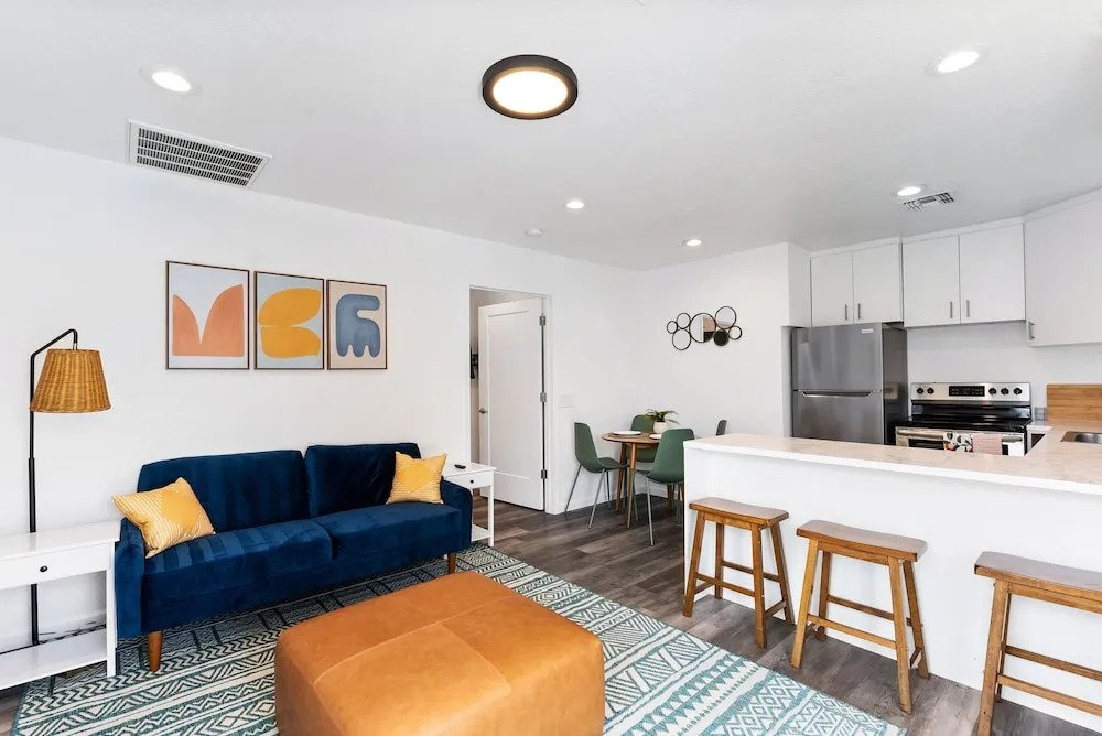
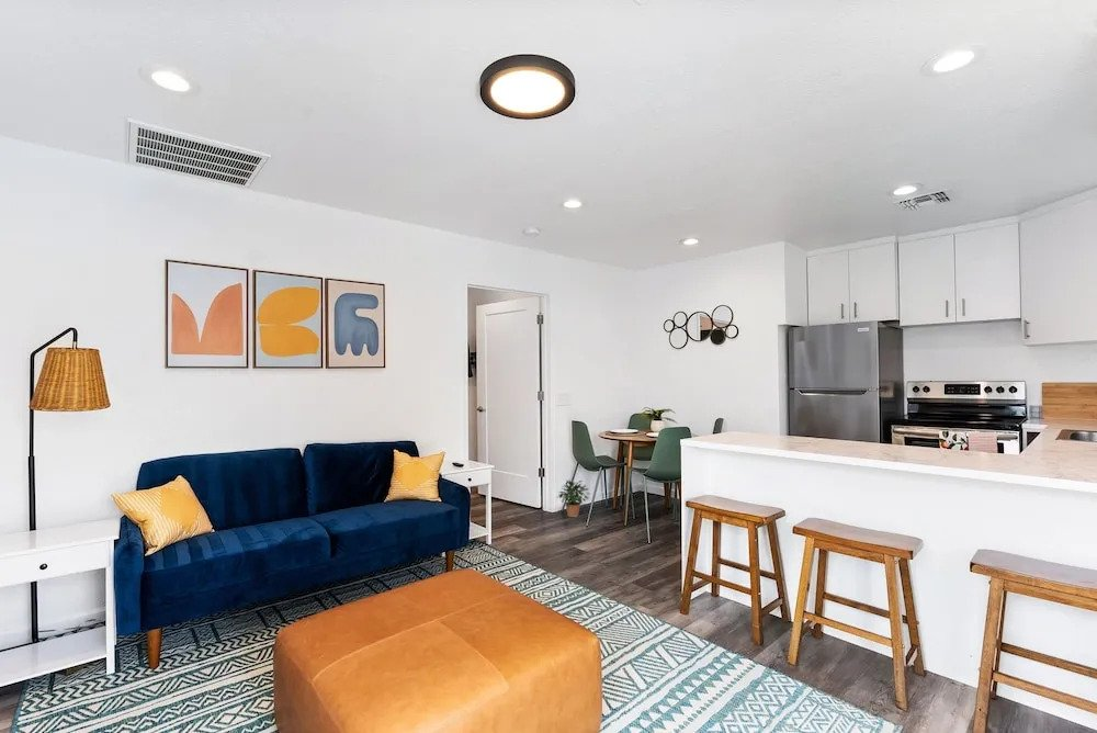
+ potted plant [555,478,590,518]
